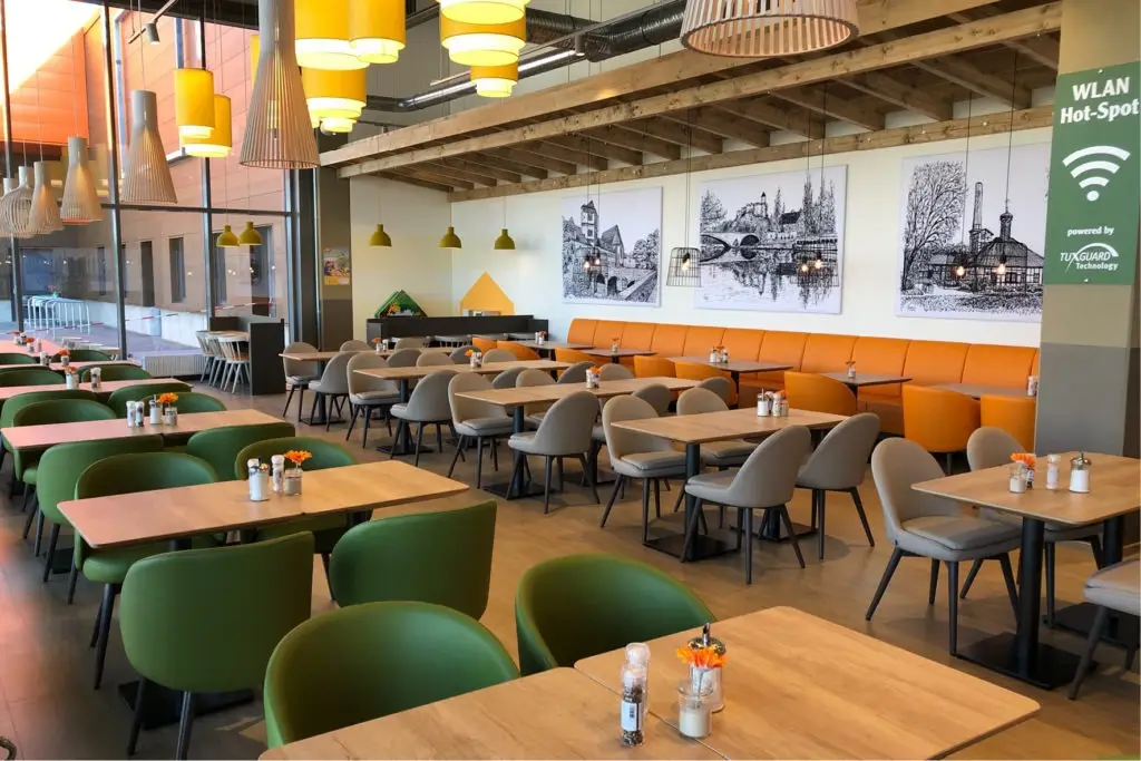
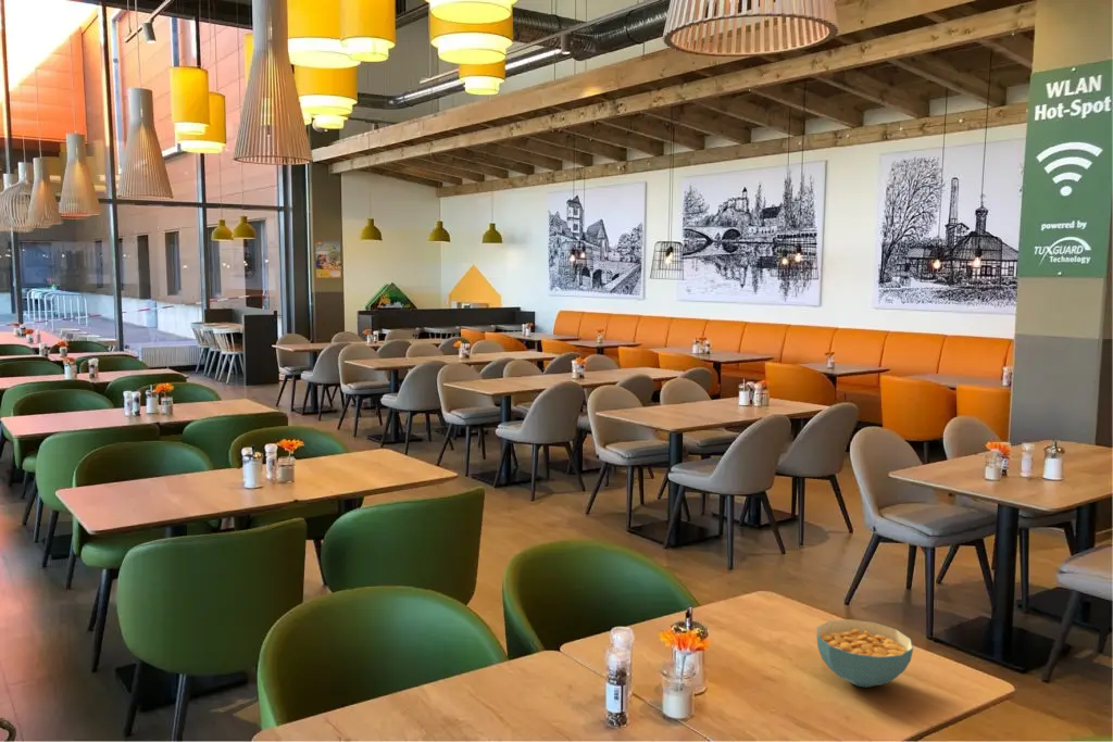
+ cereal bowl [815,618,914,689]
